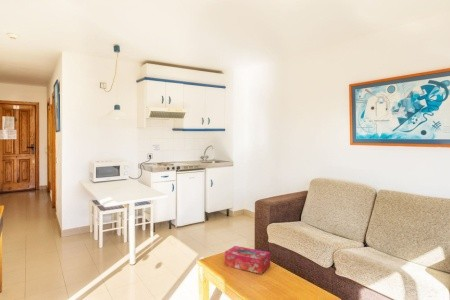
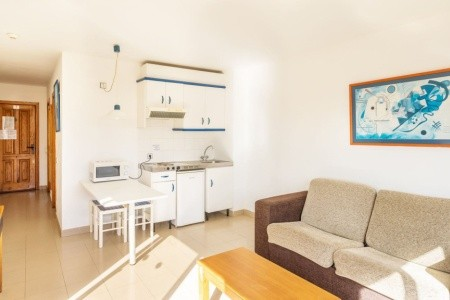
- tissue box [224,245,271,275]
